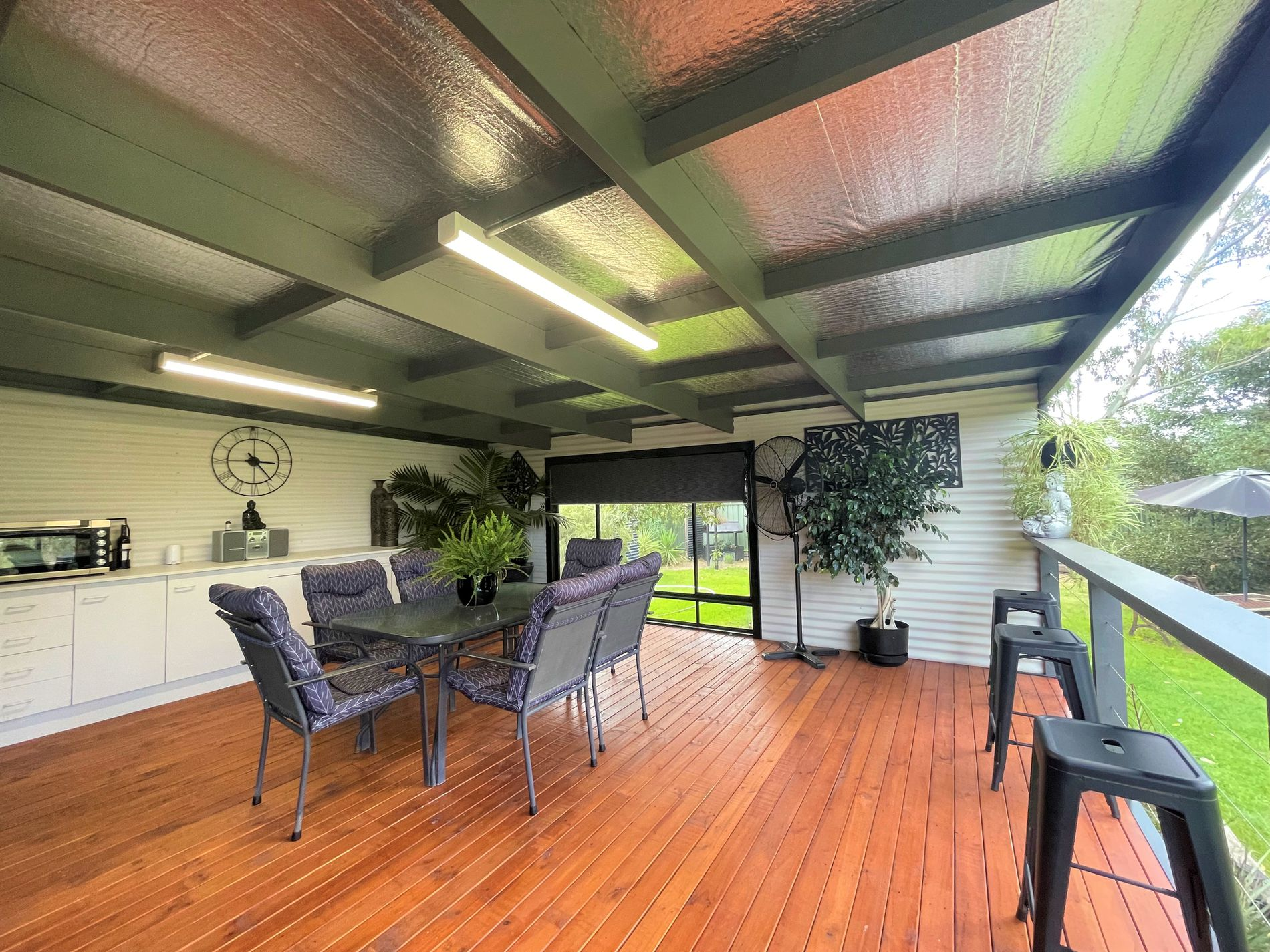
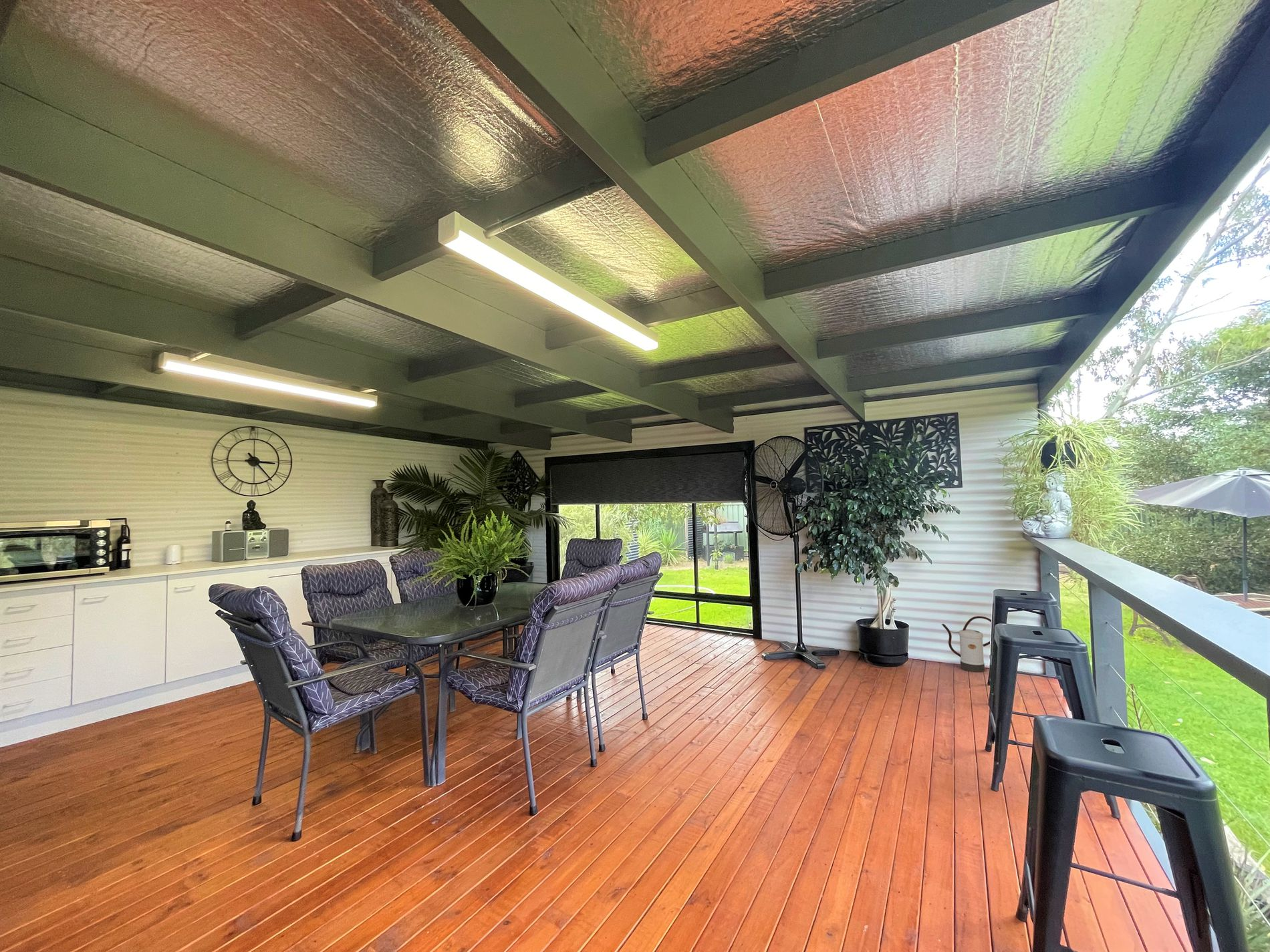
+ watering can [941,615,992,673]
